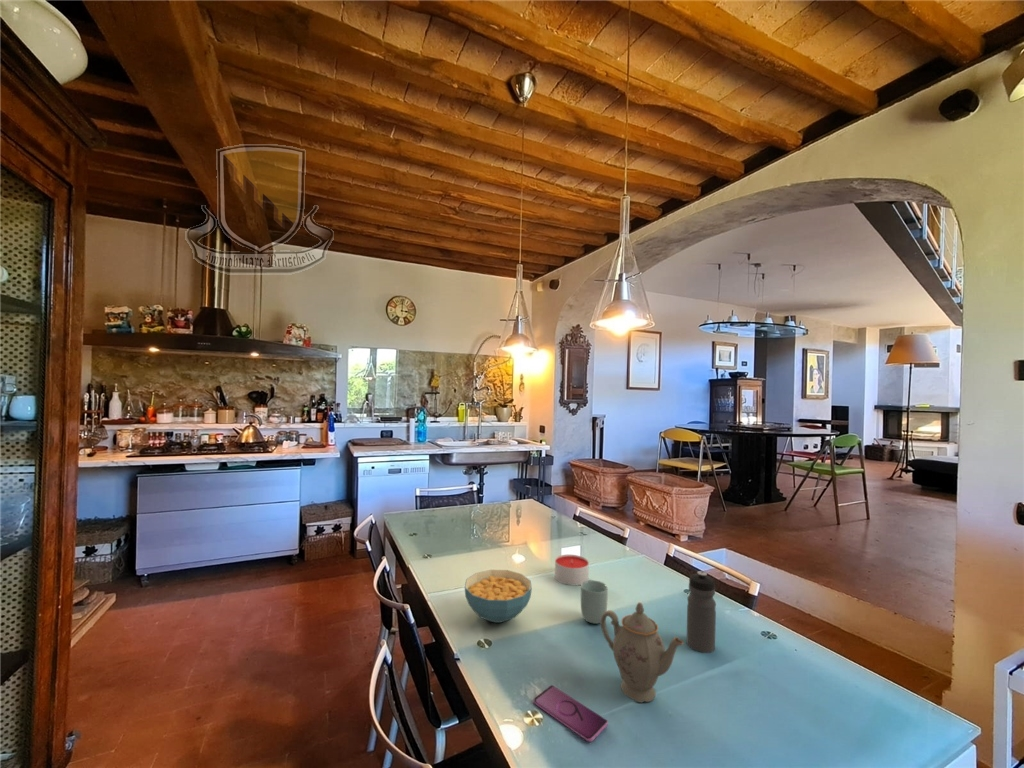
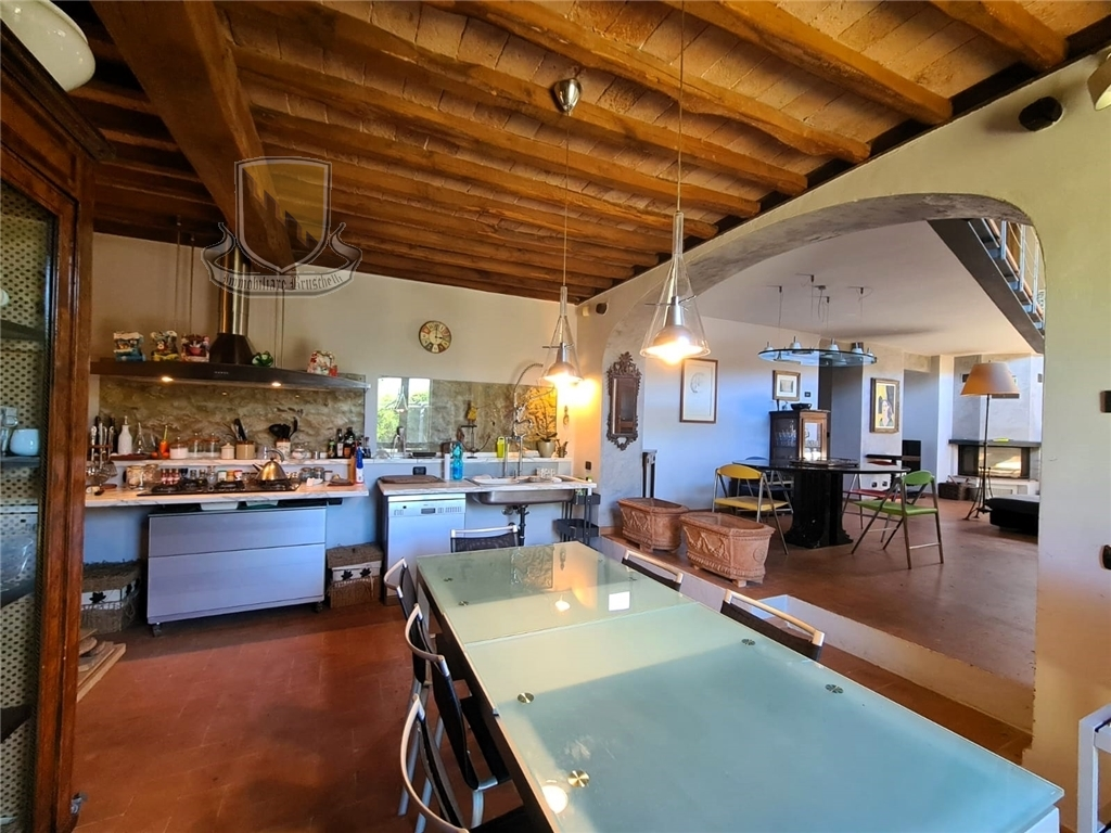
- smartphone [533,684,609,743]
- cereal bowl [464,569,533,624]
- chinaware [600,601,685,704]
- candle [554,554,590,586]
- water bottle [686,570,717,654]
- cup [580,579,609,625]
